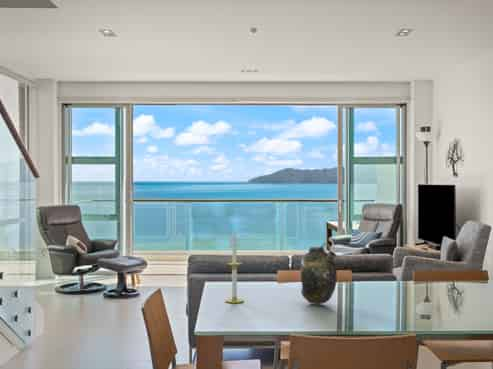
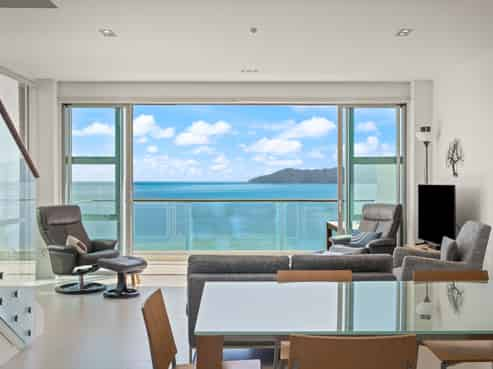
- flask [299,242,338,305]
- candle [224,231,245,304]
